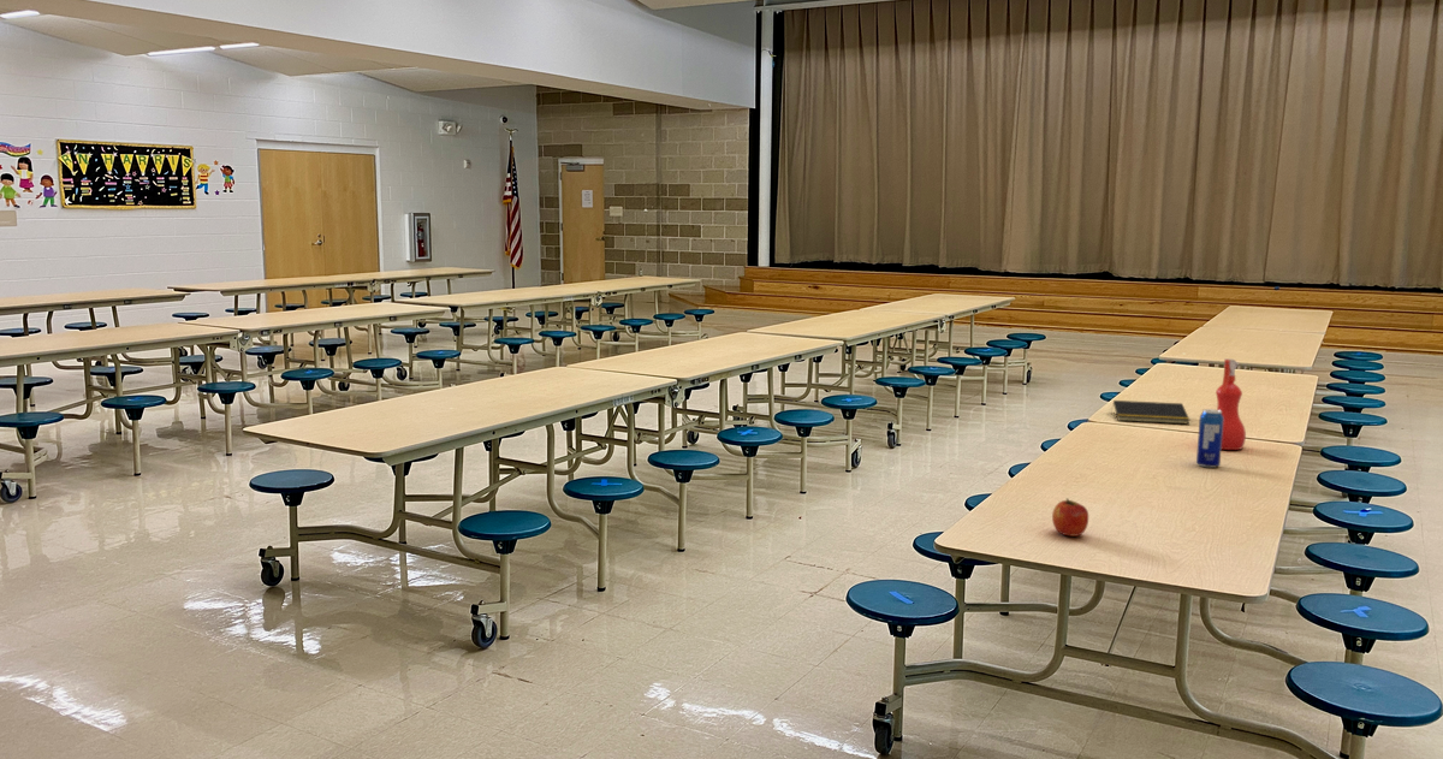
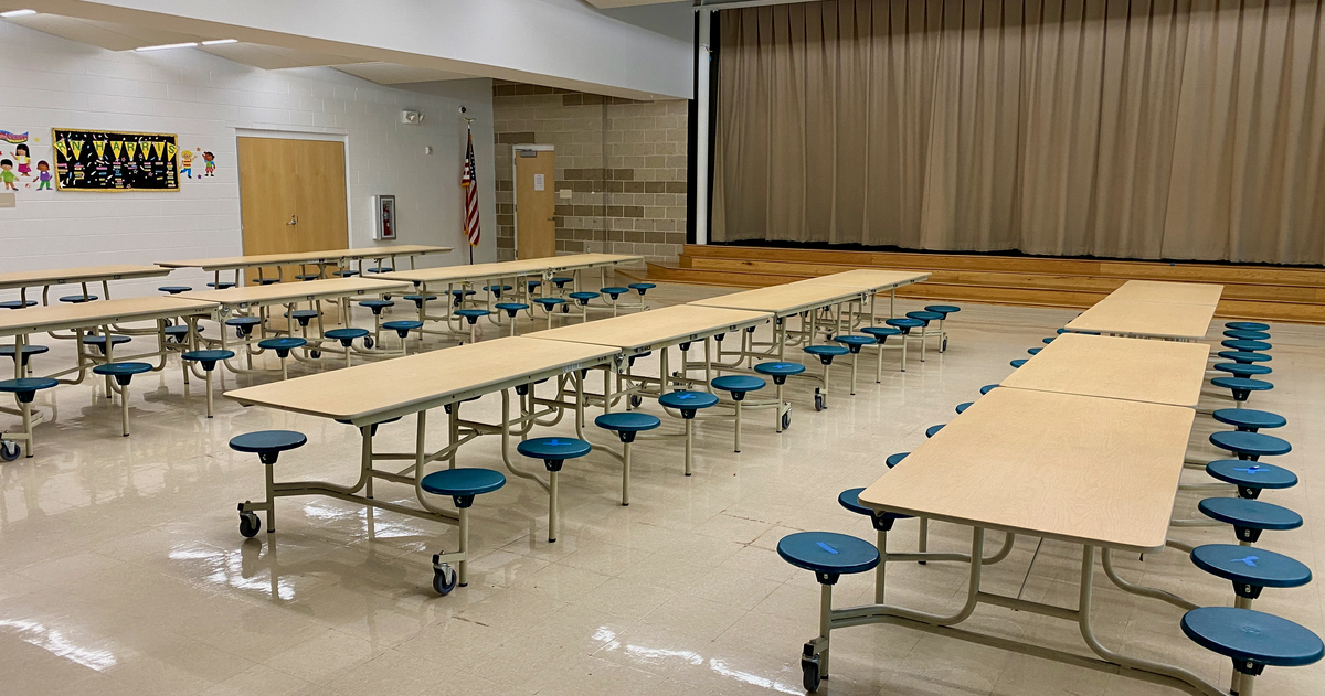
- notepad [1110,399,1192,425]
- apple [1051,497,1089,538]
- beverage can [1195,408,1224,469]
- spray bottle [1215,357,1247,451]
